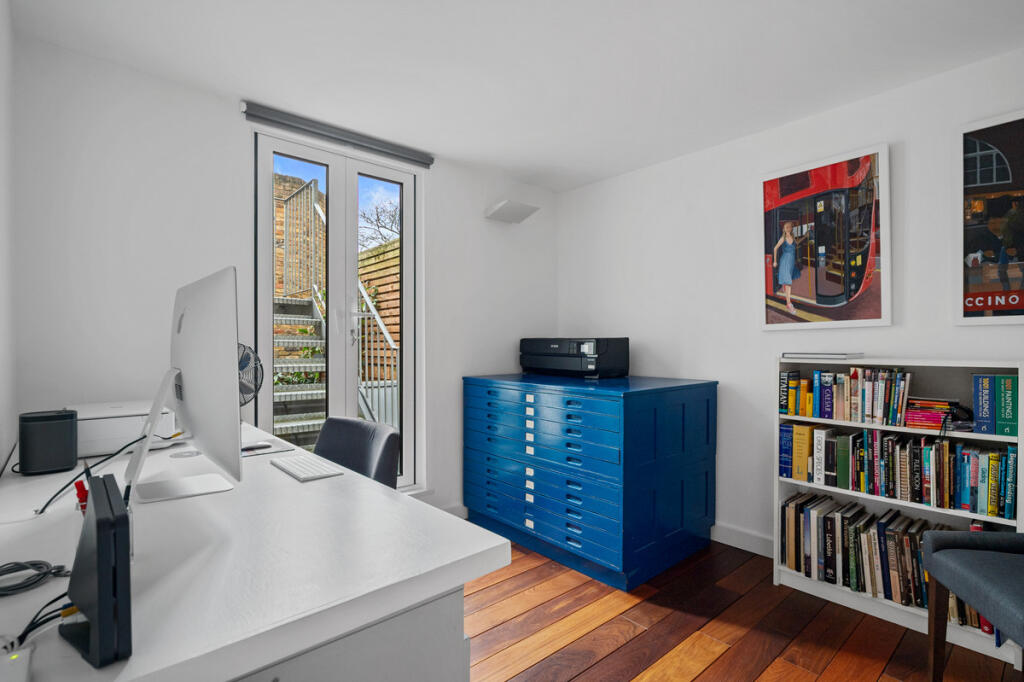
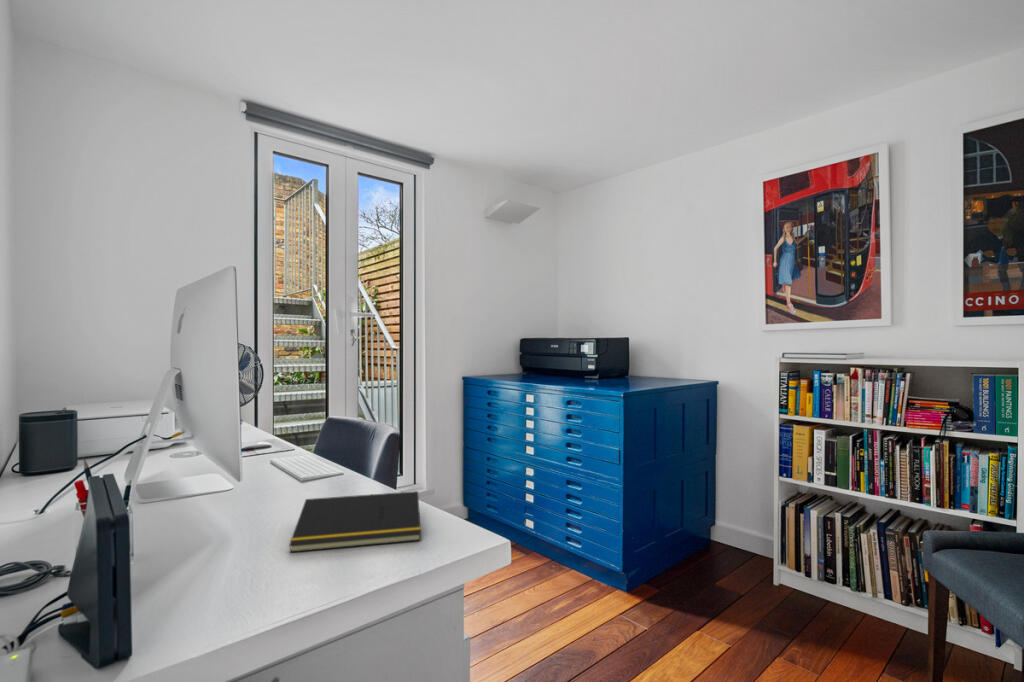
+ notepad [288,490,422,553]
